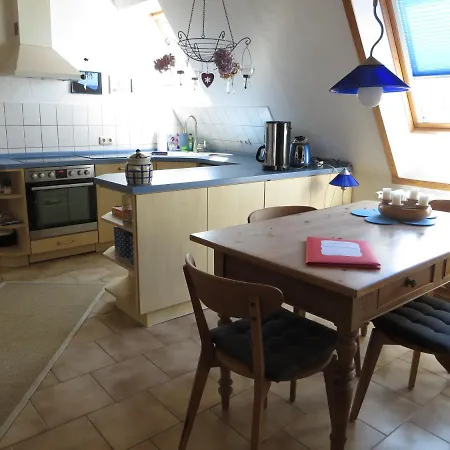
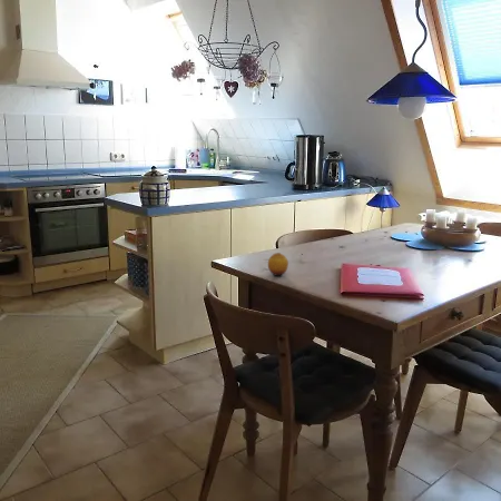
+ fruit [267,252,289,277]
